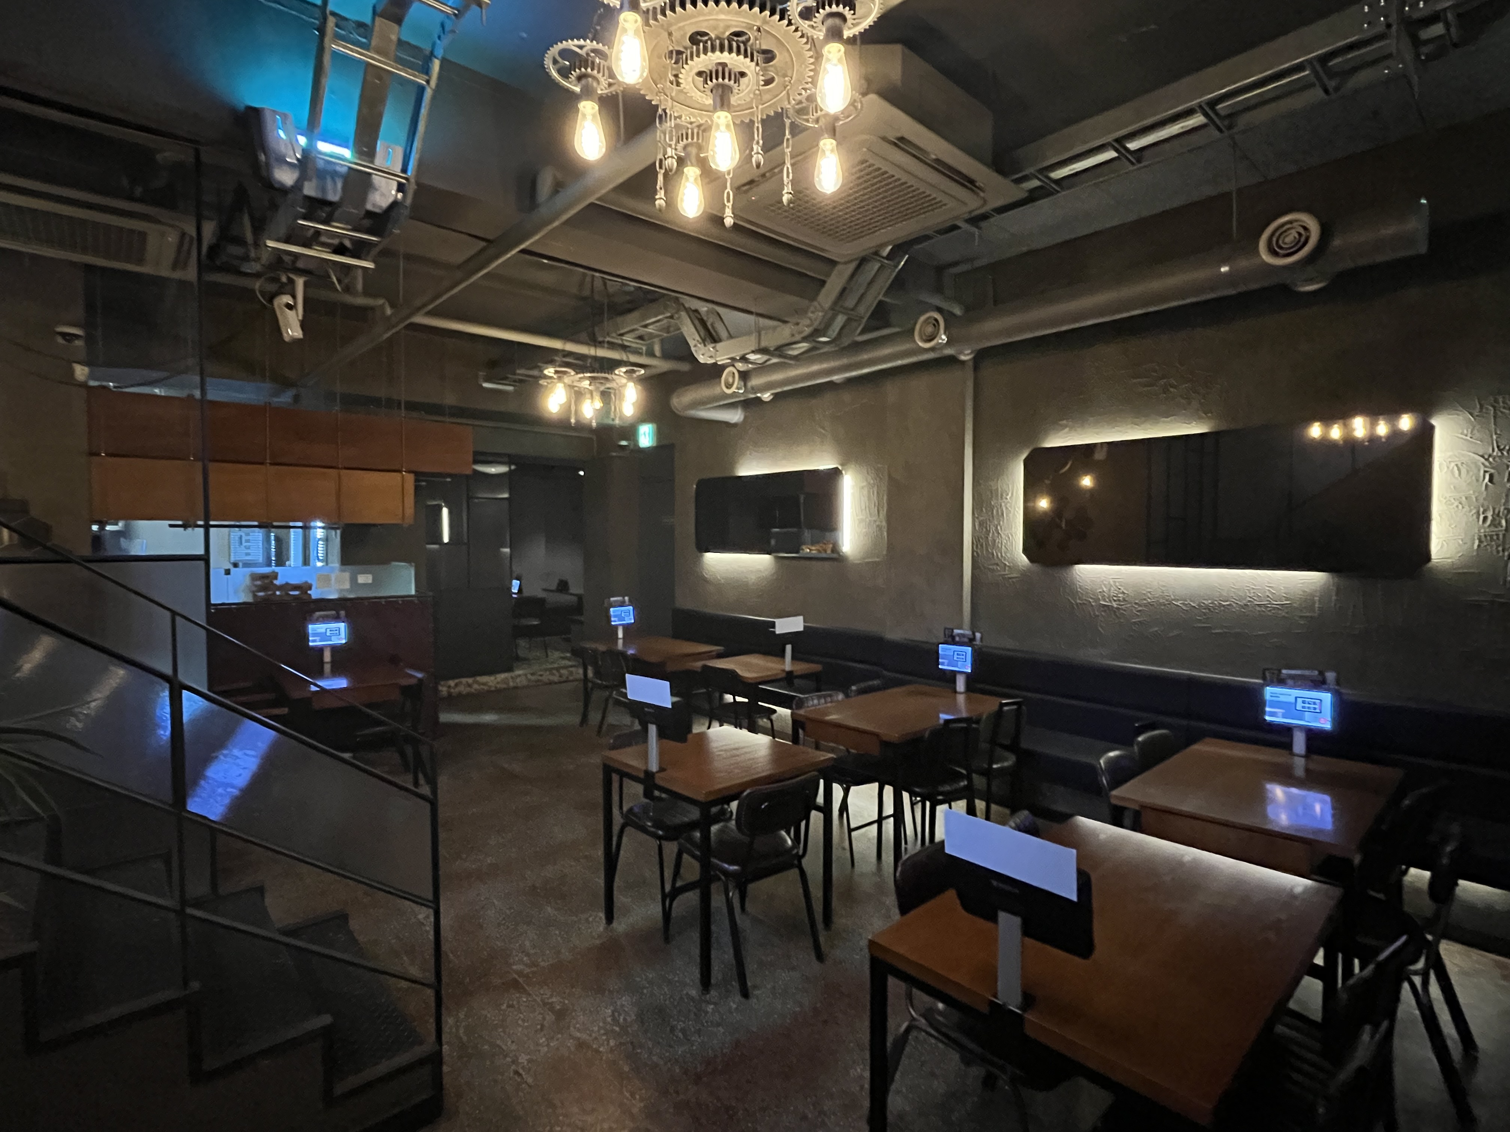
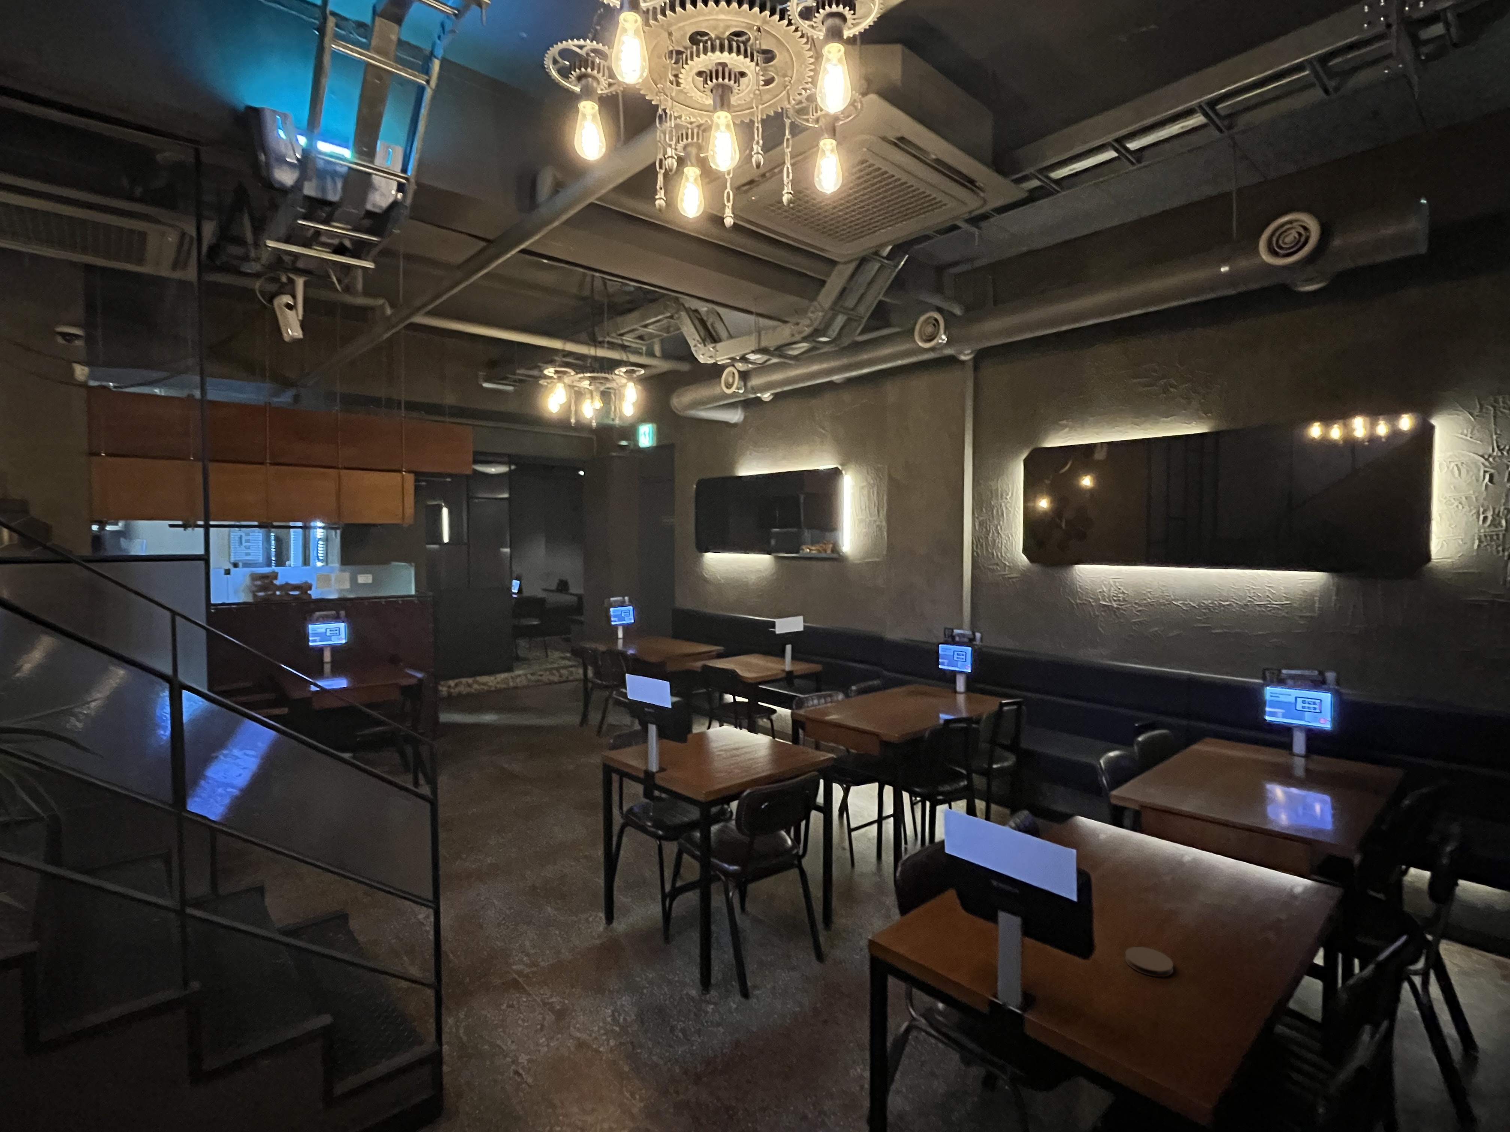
+ coaster [1125,947,1174,977]
